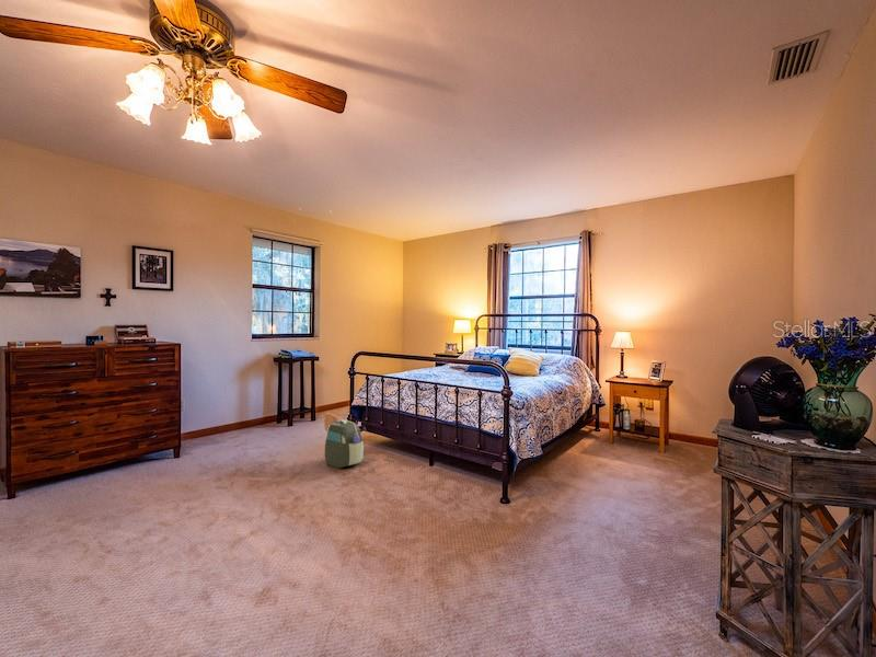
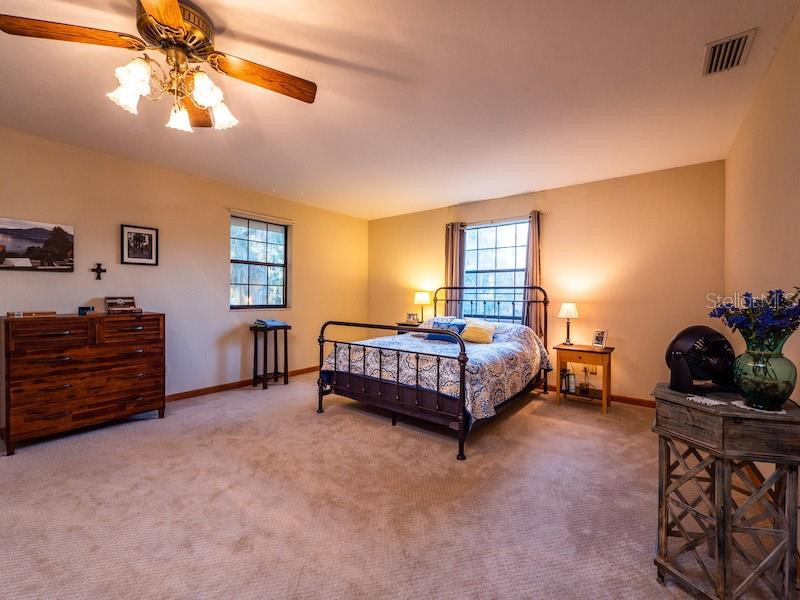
- backpack [323,412,365,469]
